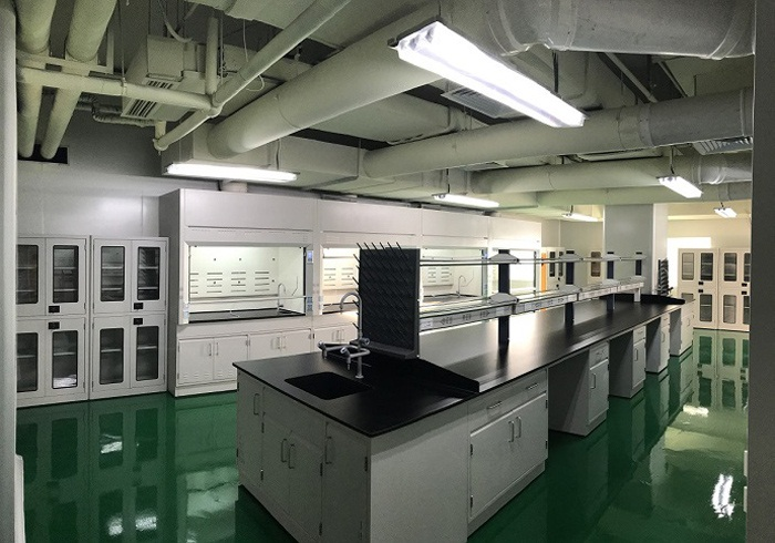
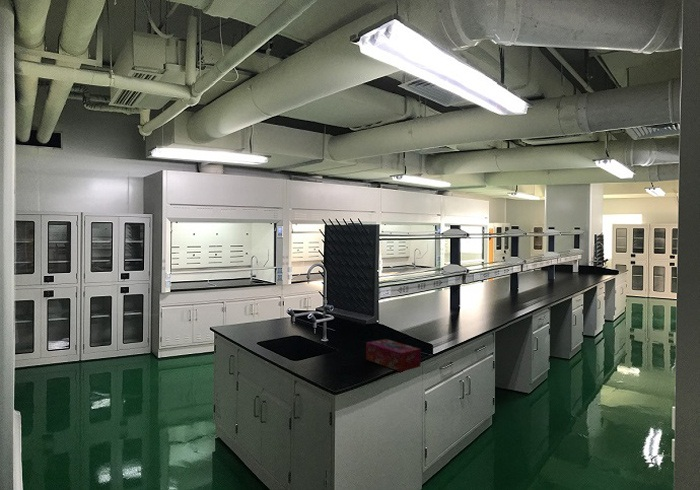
+ tissue box [365,338,422,373]
